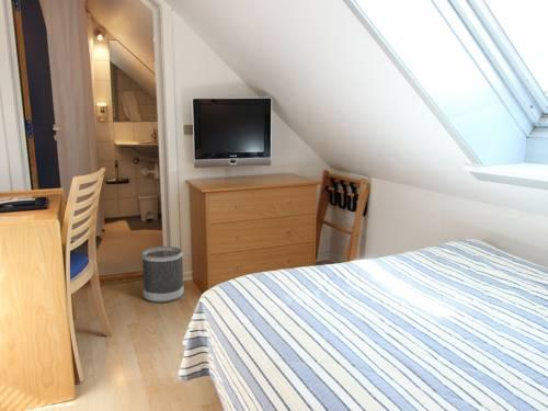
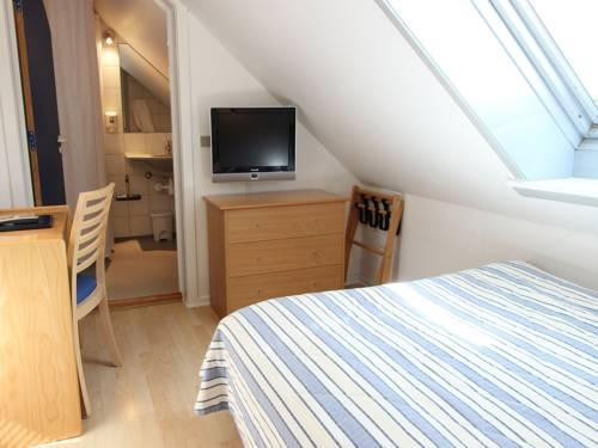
- wastebasket [140,246,185,304]
